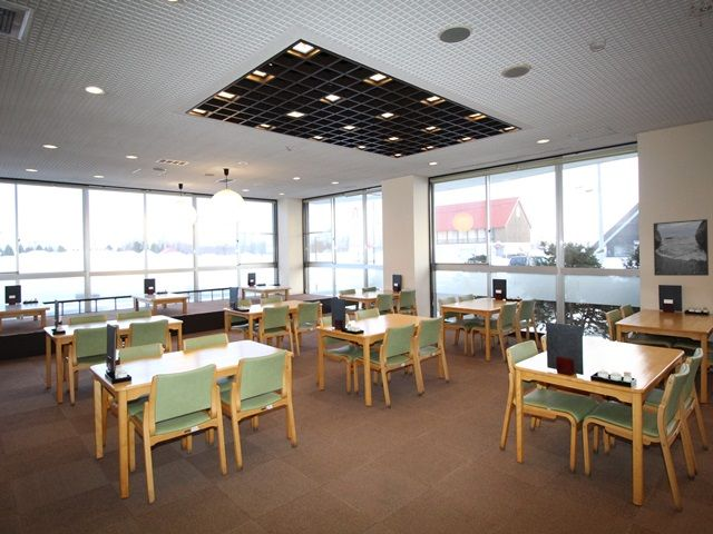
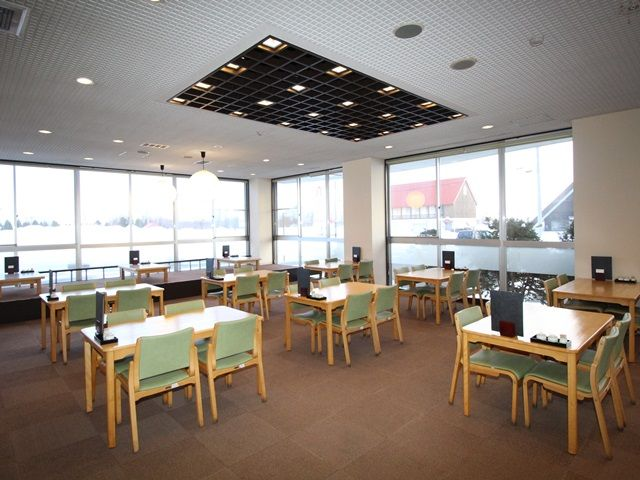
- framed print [653,218,710,277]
